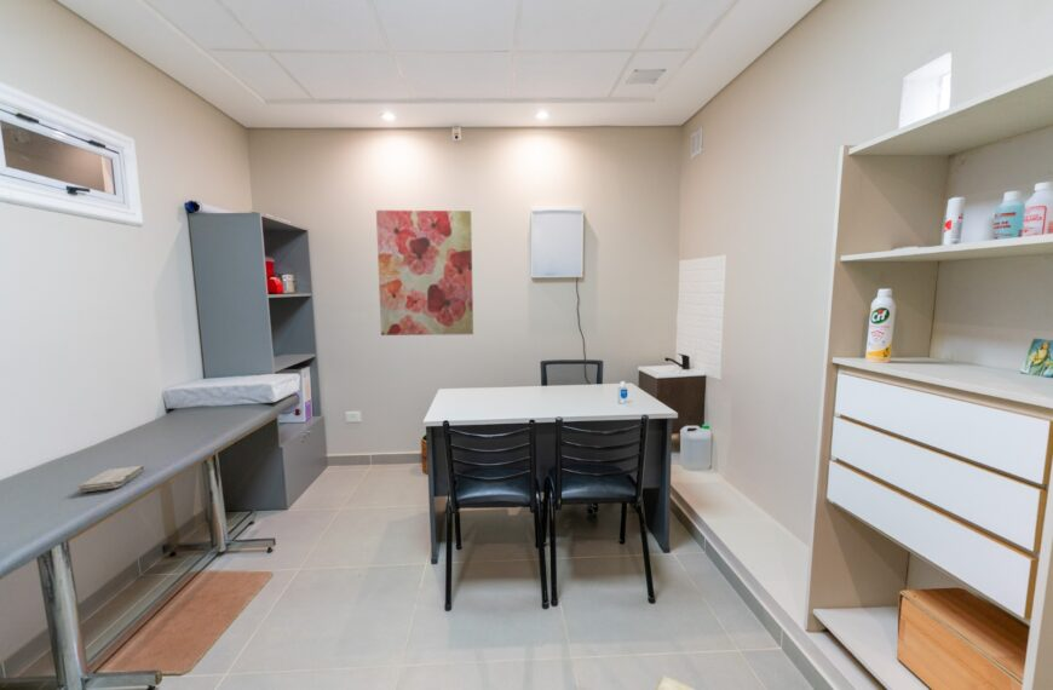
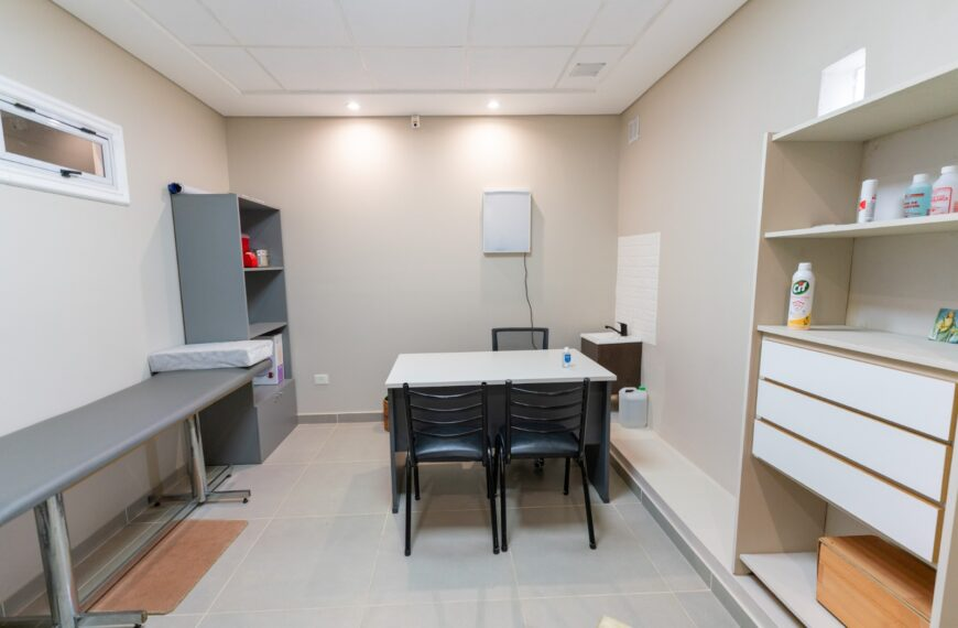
- washcloth [77,465,145,494]
- wall art [375,209,474,337]
